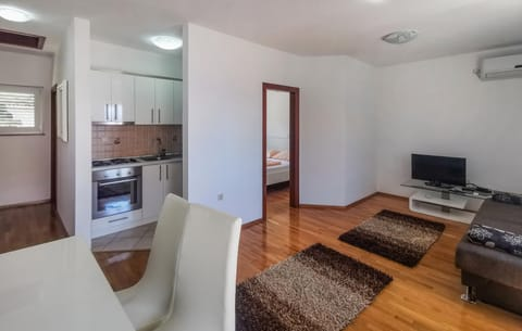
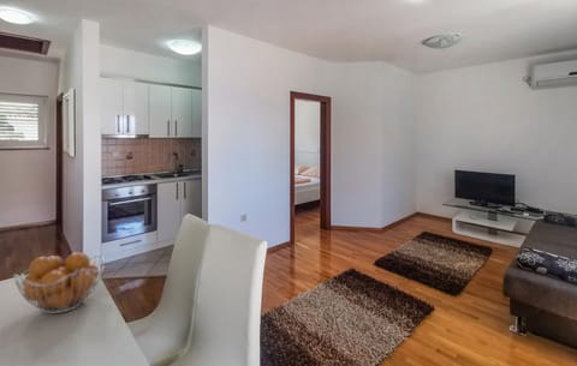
+ fruit basket [12,251,106,314]
